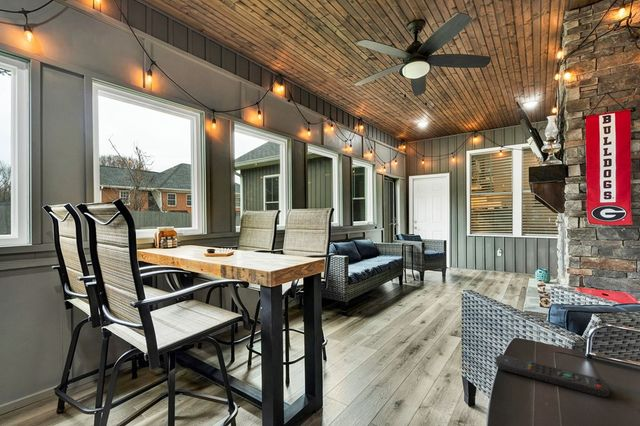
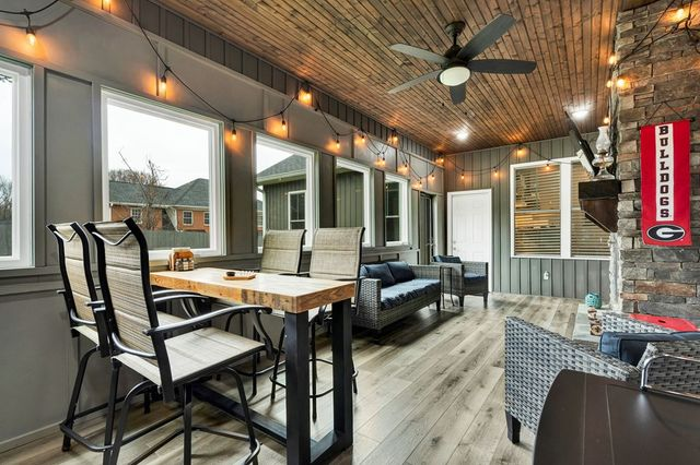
- remote control [495,354,611,398]
